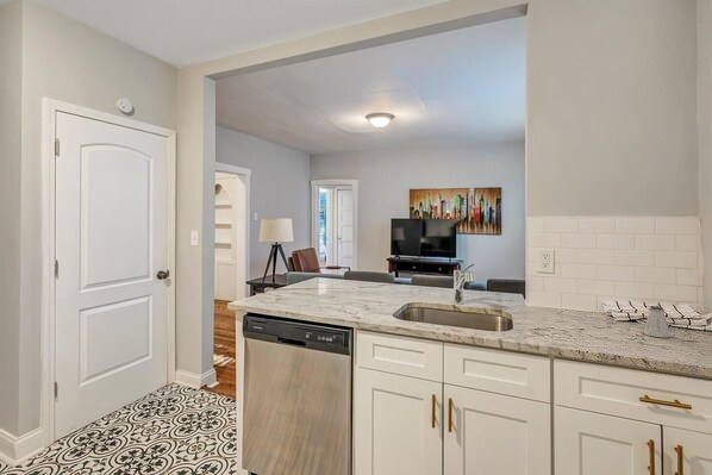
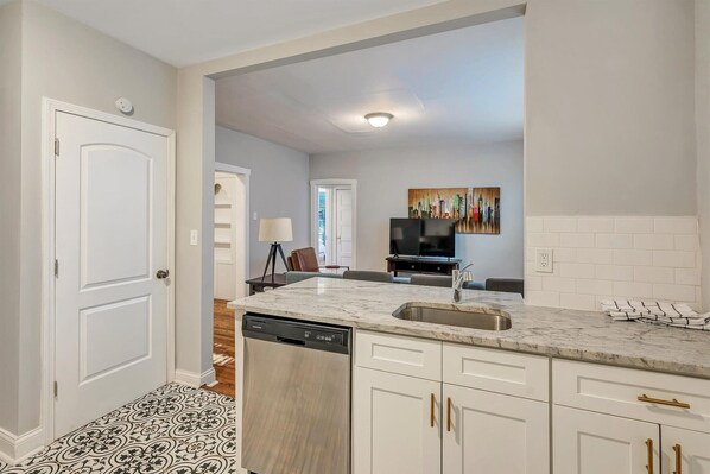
- saltshaker [643,305,670,339]
